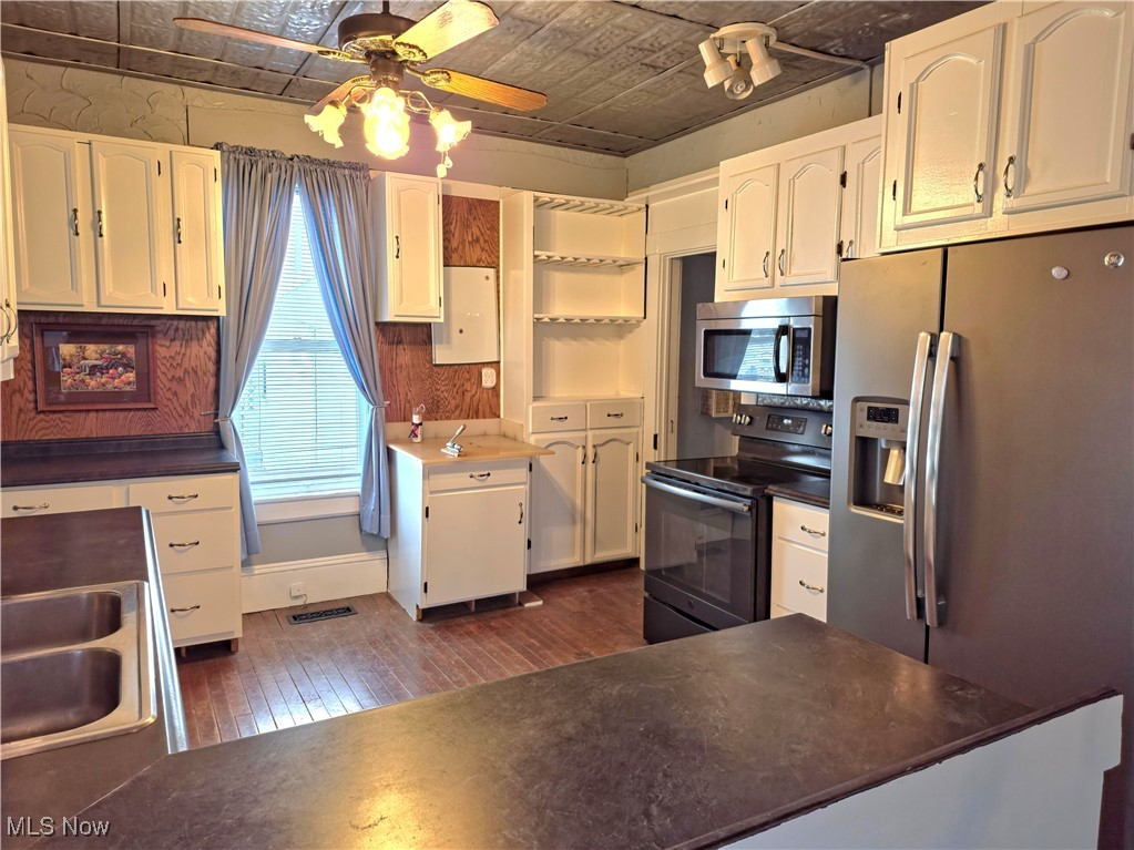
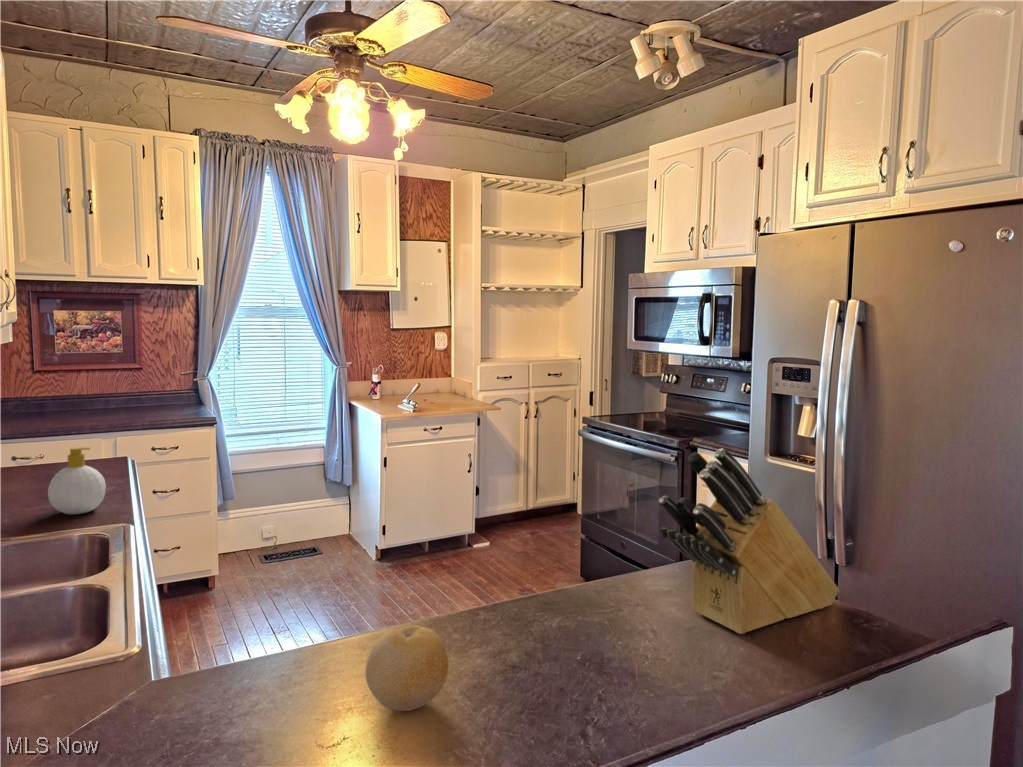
+ soap bottle [47,446,107,515]
+ knife block [658,447,840,635]
+ fruit [364,624,449,712]
